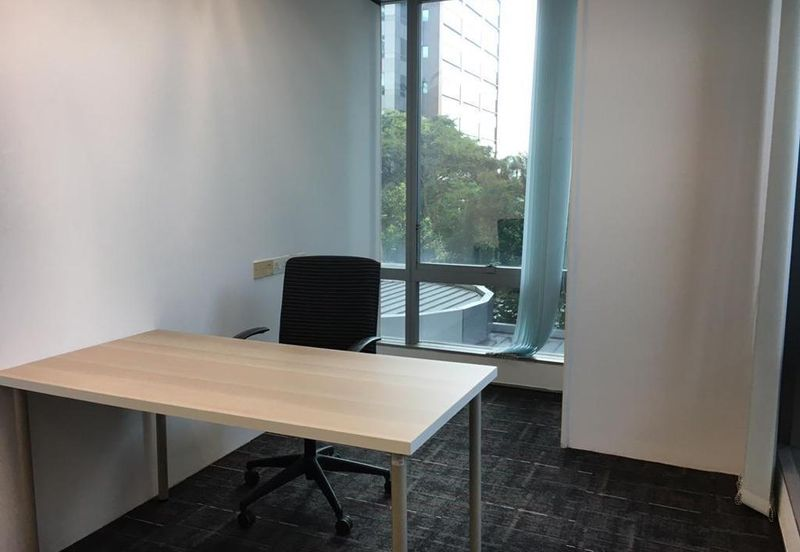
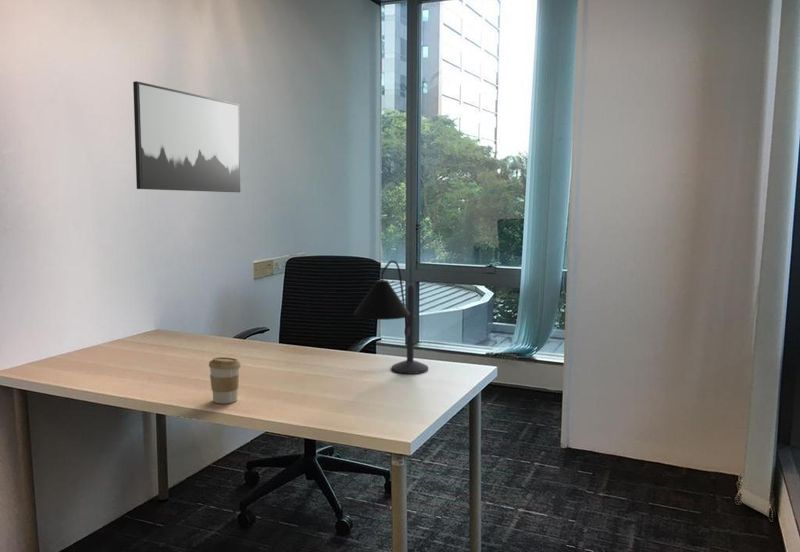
+ wall art [132,80,241,193]
+ coffee cup [208,356,242,404]
+ desk lamp [353,259,429,375]
